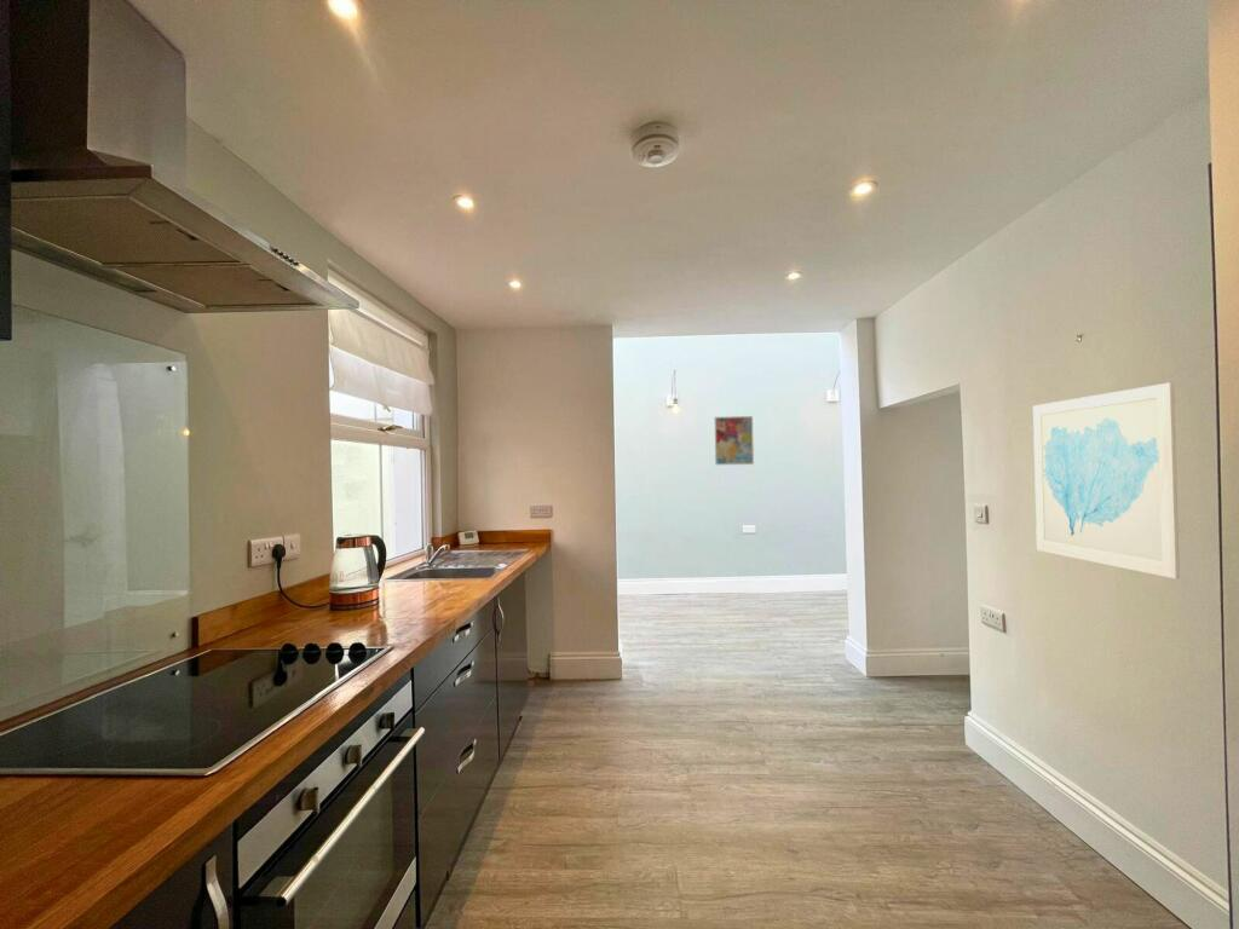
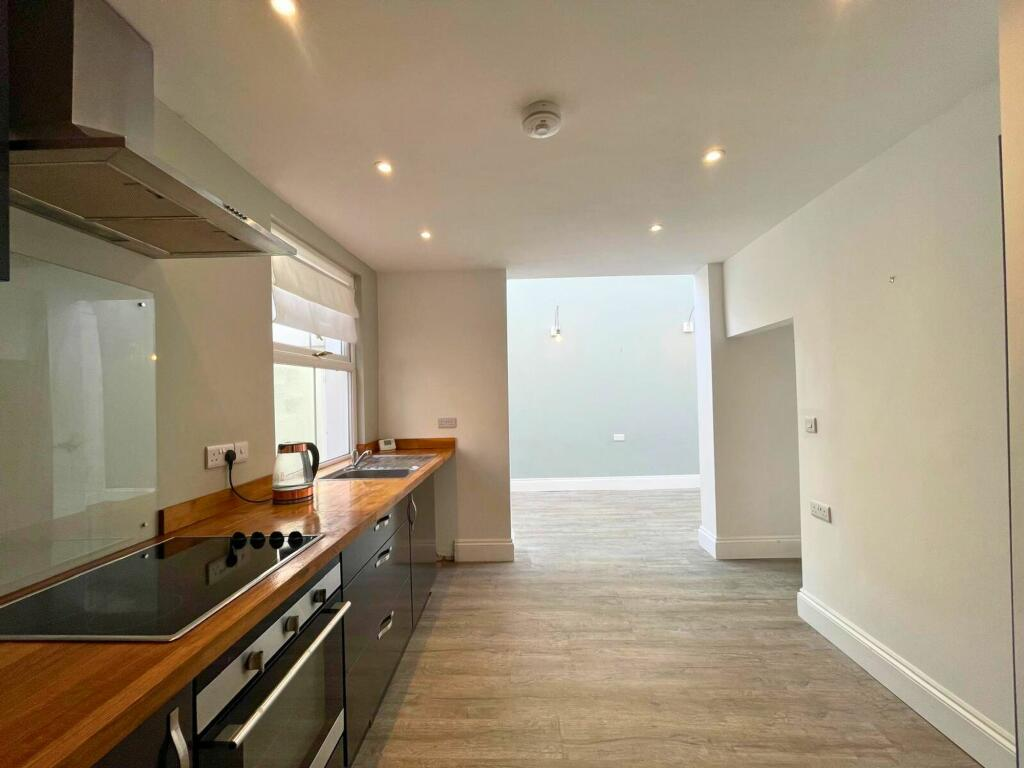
- wall art [1032,381,1181,579]
- wall art [714,415,755,466]
